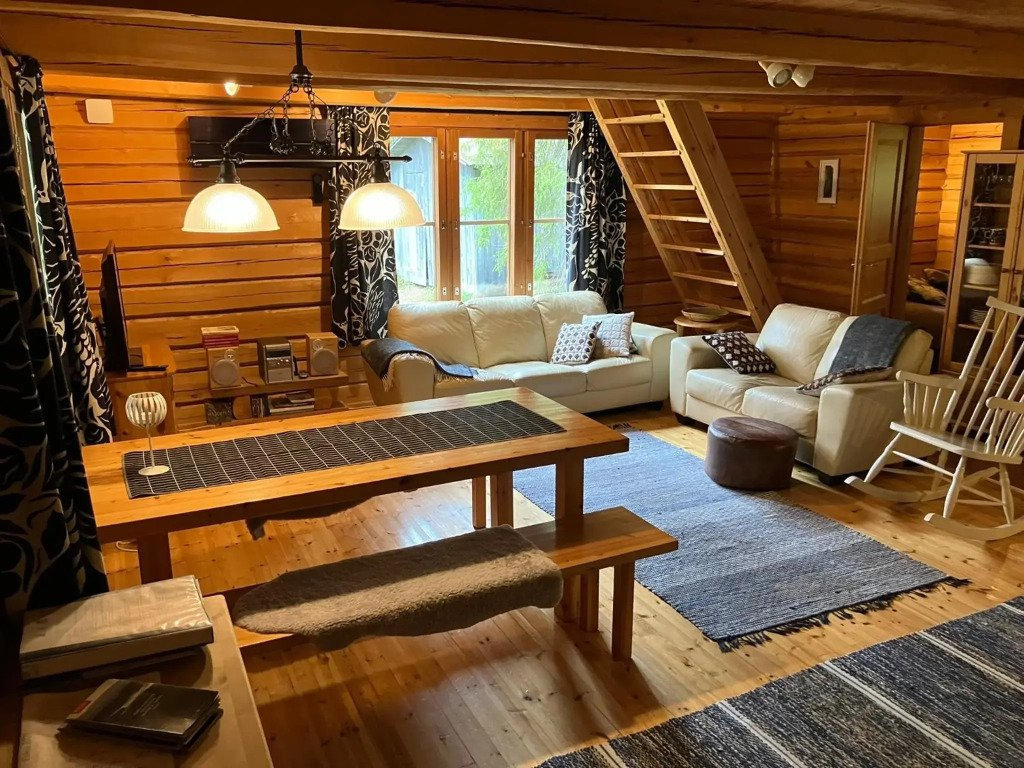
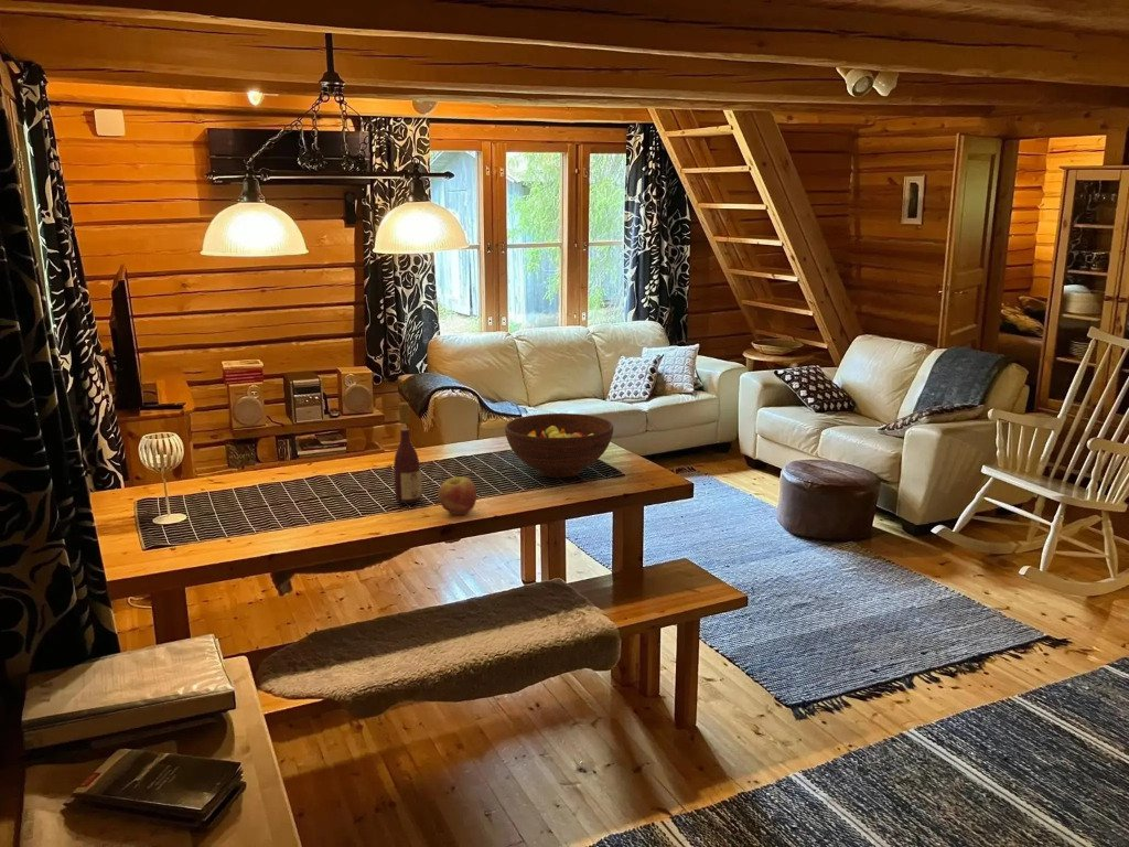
+ fruit bowl [504,412,614,479]
+ apple [437,475,477,515]
+ wine bottle [393,401,423,504]
